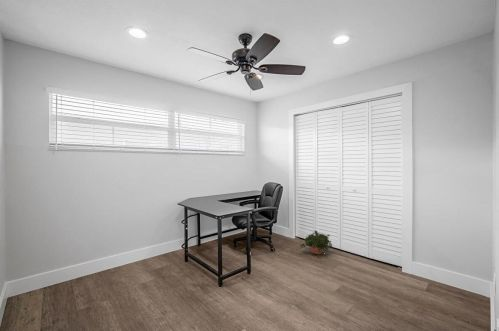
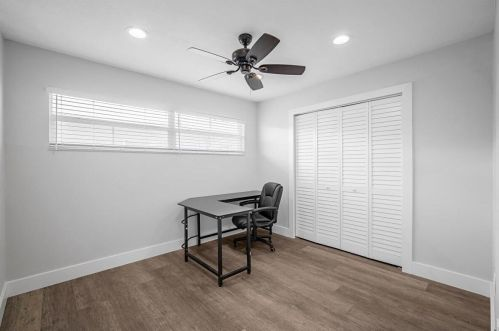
- potted plant [299,230,333,258]
